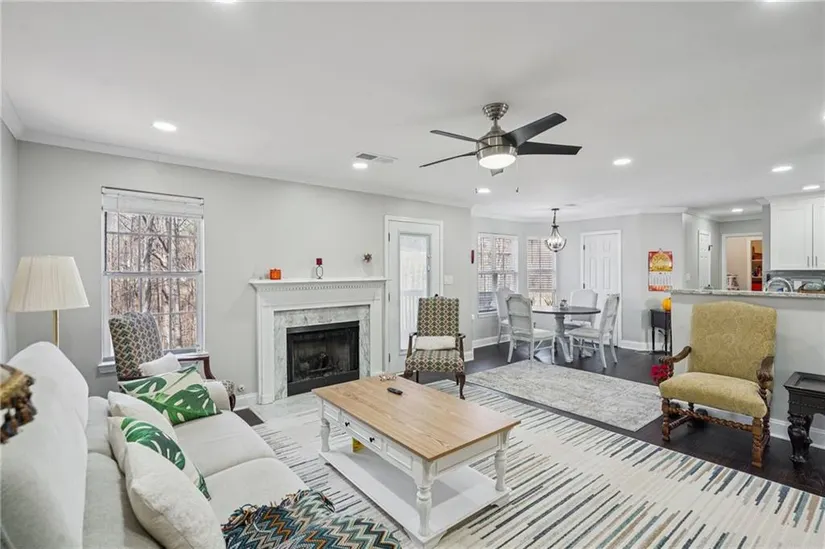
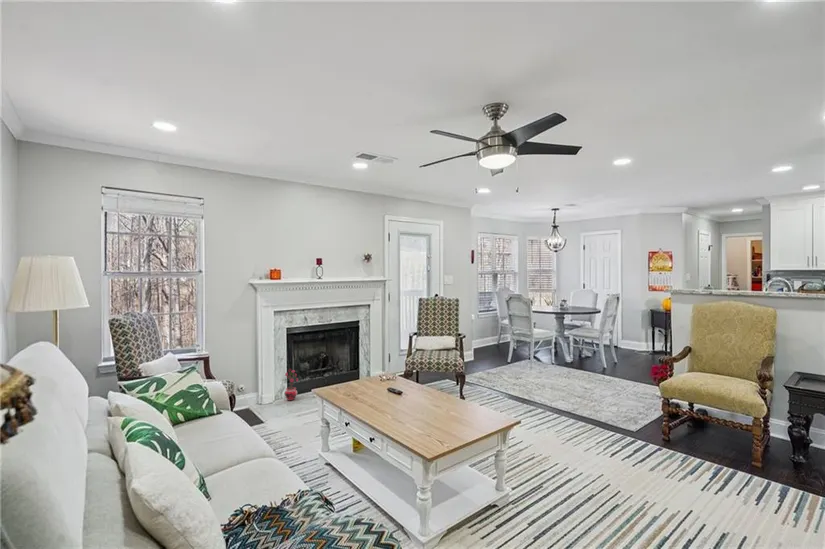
+ potted plant [281,368,299,402]
